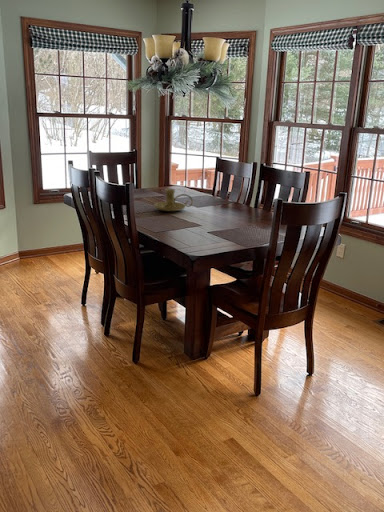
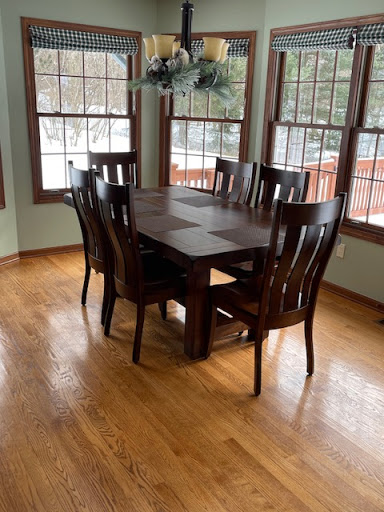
- candle holder [153,188,194,212]
